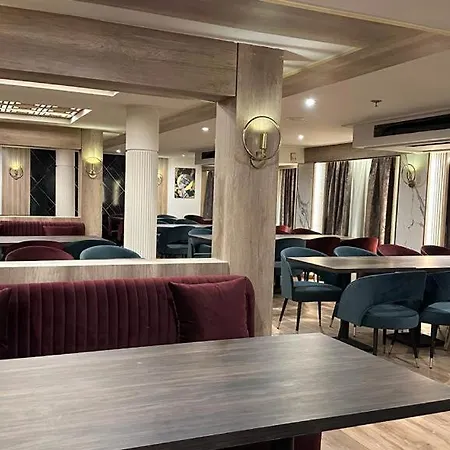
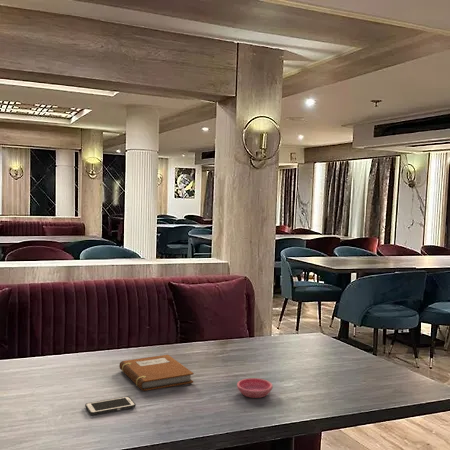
+ notebook [118,354,195,392]
+ cell phone [84,396,137,416]
+ saucer [236,377,274,399]
